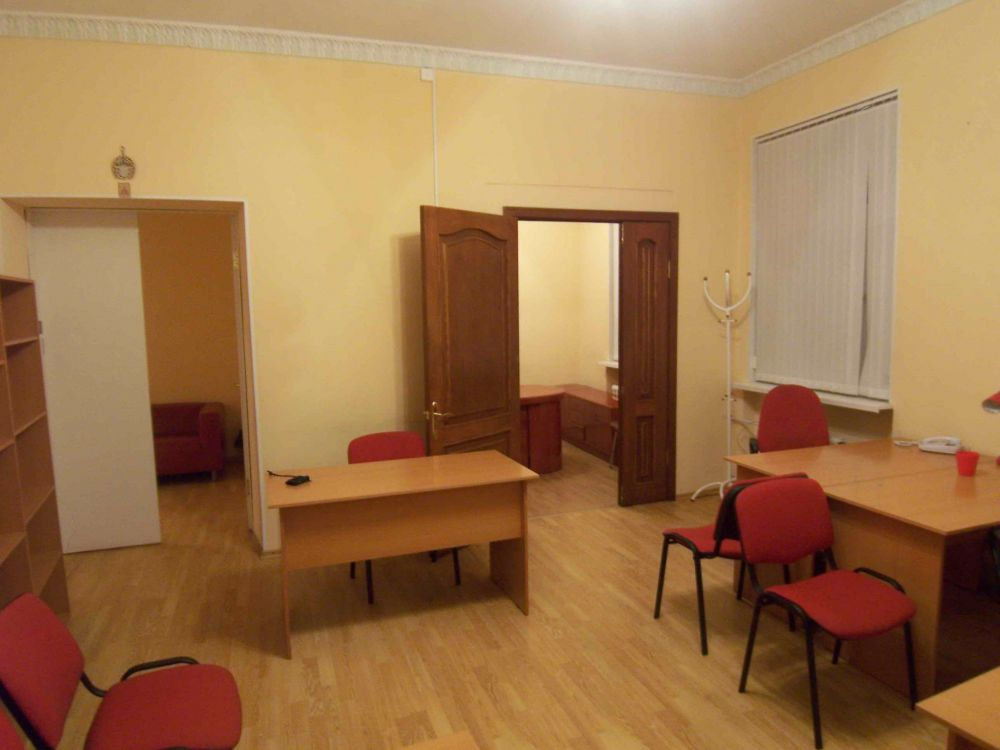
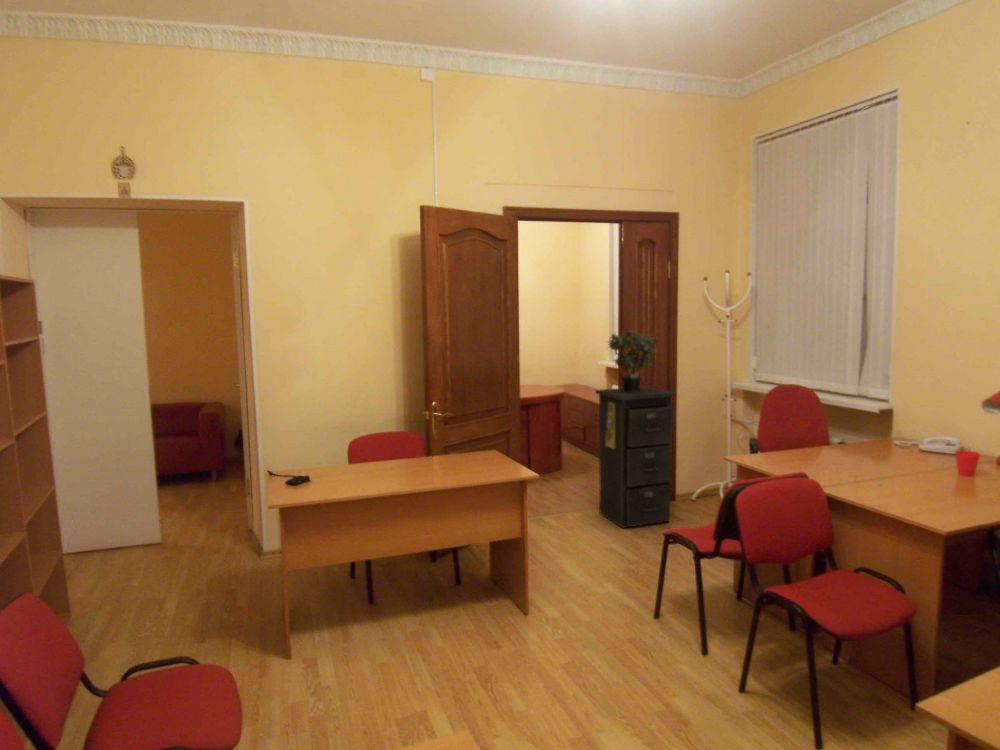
+ potted plant [606,329,659,392]
+ filing cabinet [594,386,677,529]
